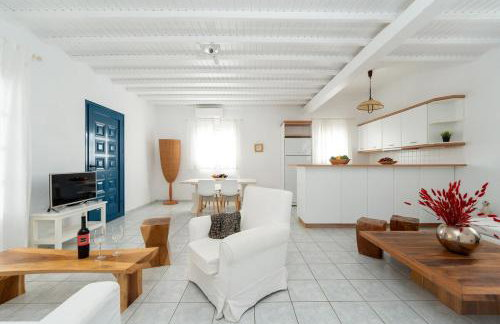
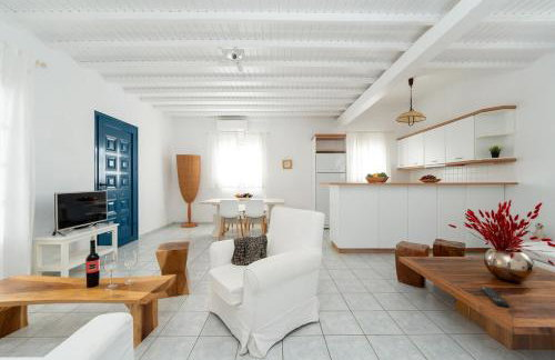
+ remote control [480,286,509,309]
